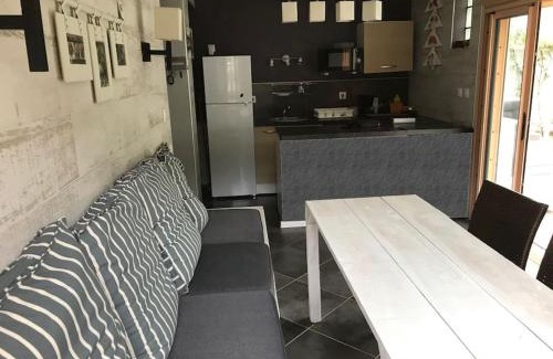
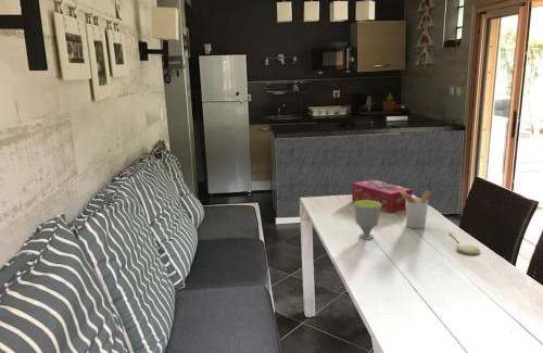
+ spoon [449,231,481,255]
+ tissue box [351,178,413,214]
+ cup [353,200,381,240]
+ utensil holder [400,189,431,229]
